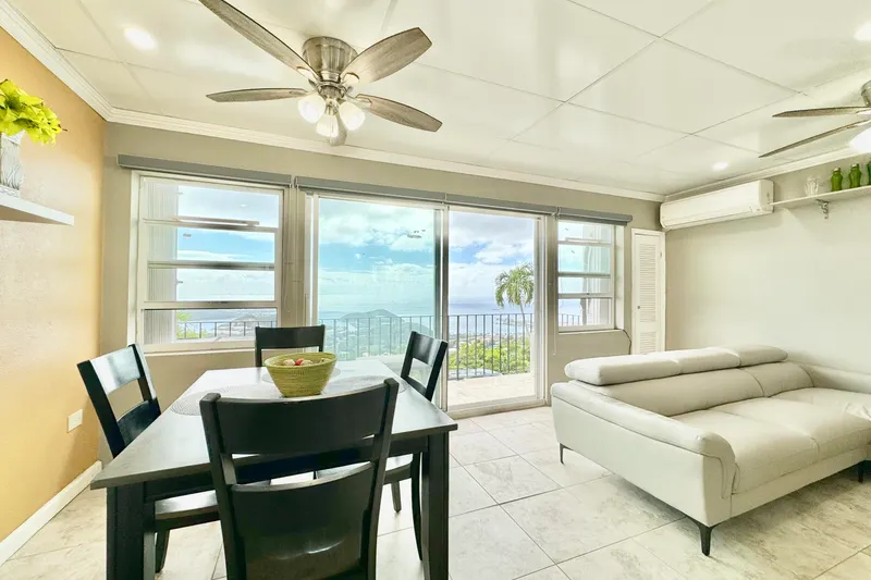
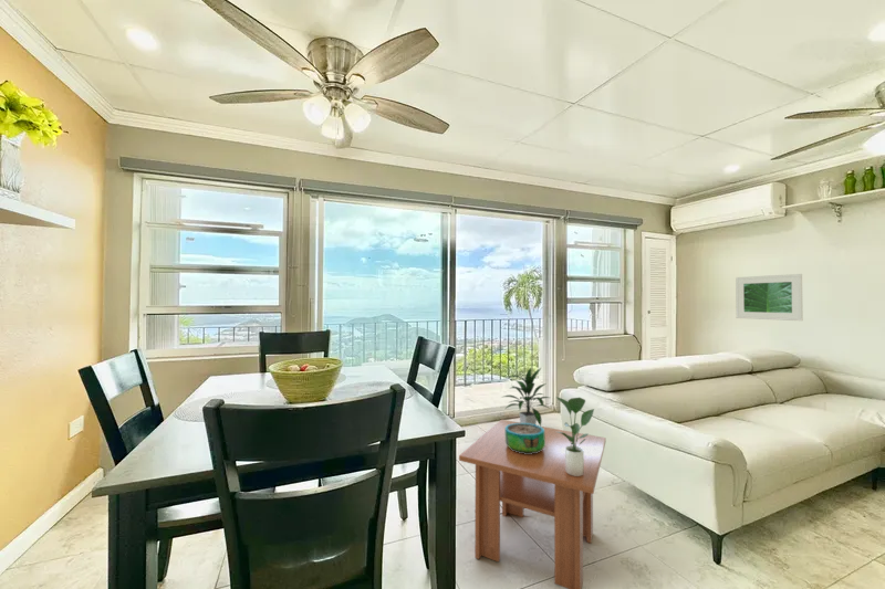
+ indoor plant [499,366,551,427]
+ potted plant [555,396,595,476]
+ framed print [735,273,804,322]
+ coffee table [458,419,607,589]
+ decorative bowl [506,423,545,454]
